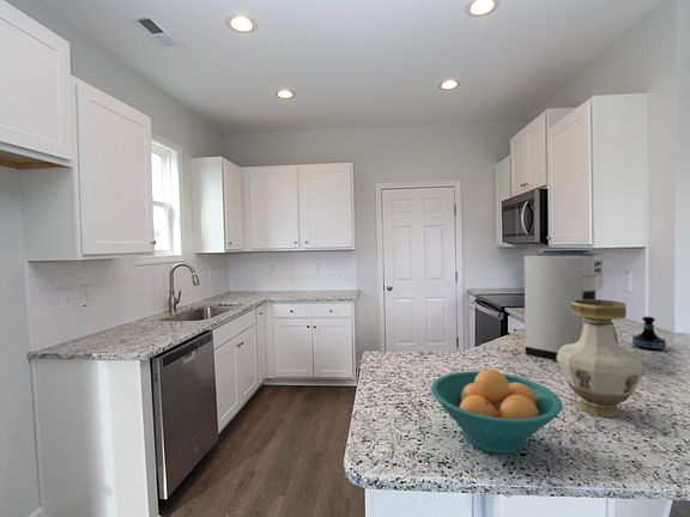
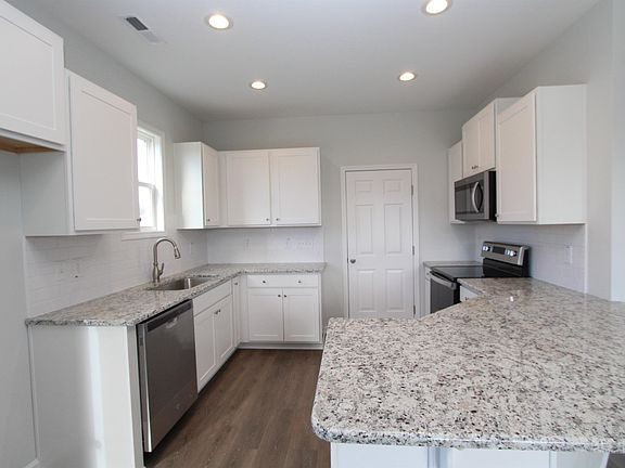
- coffee maker [523,248,619,361]
- fruit bowl [430,367,563,455]
- vase [556,298,644,419]
- tequila bottle [631,315,667,352]
